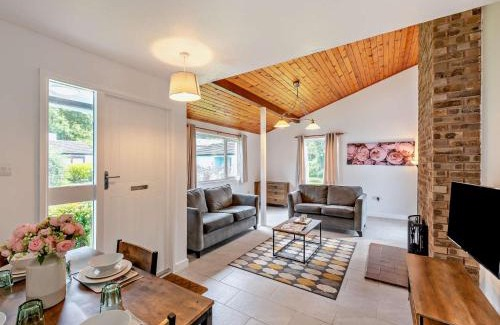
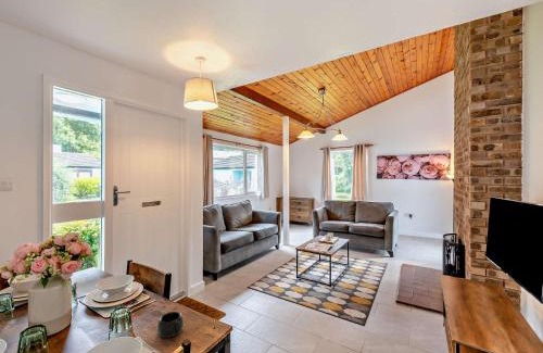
+ mug [156,311,185,339]
